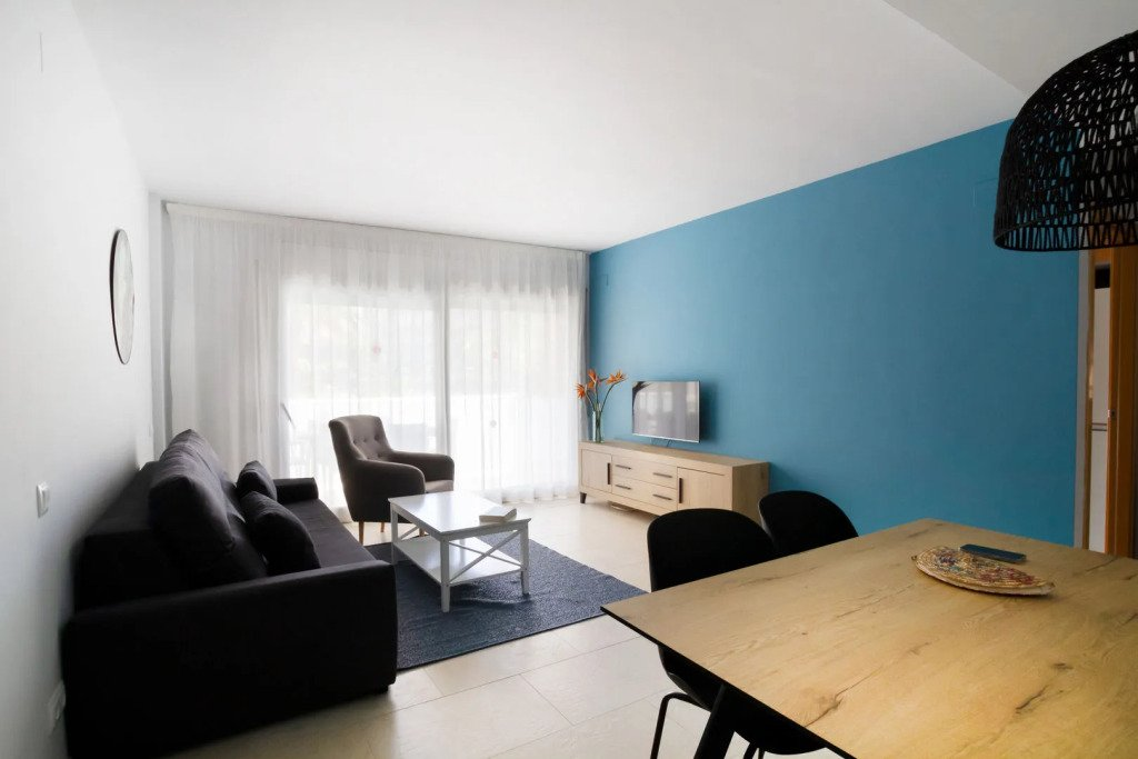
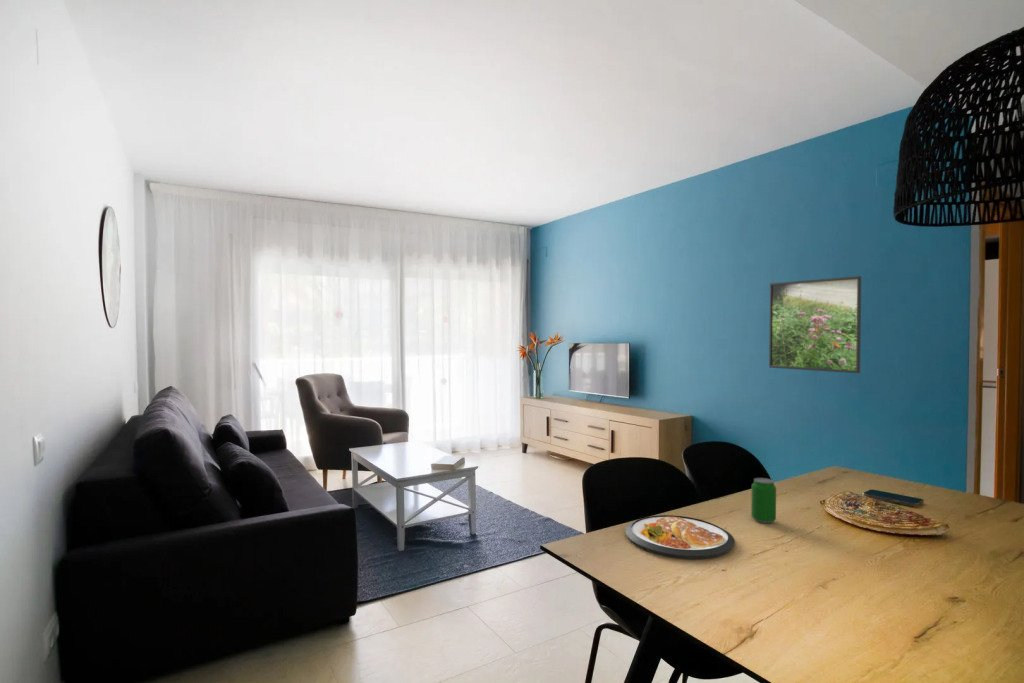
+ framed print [768,275,862,374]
+ beverage can [750,477,777,524]
+ dish [624,514,736,559]
